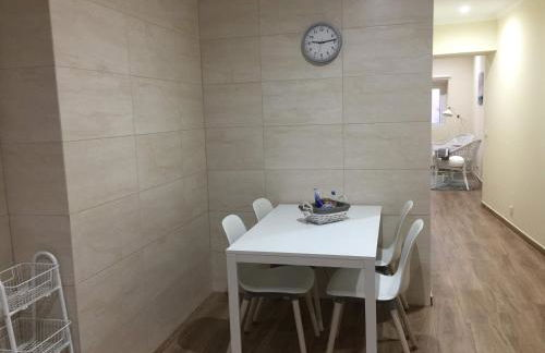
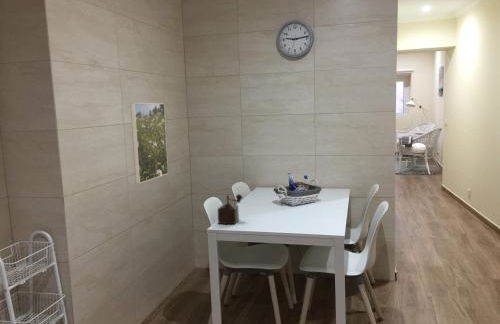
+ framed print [129,102,169,185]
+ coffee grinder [217,193,243,225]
